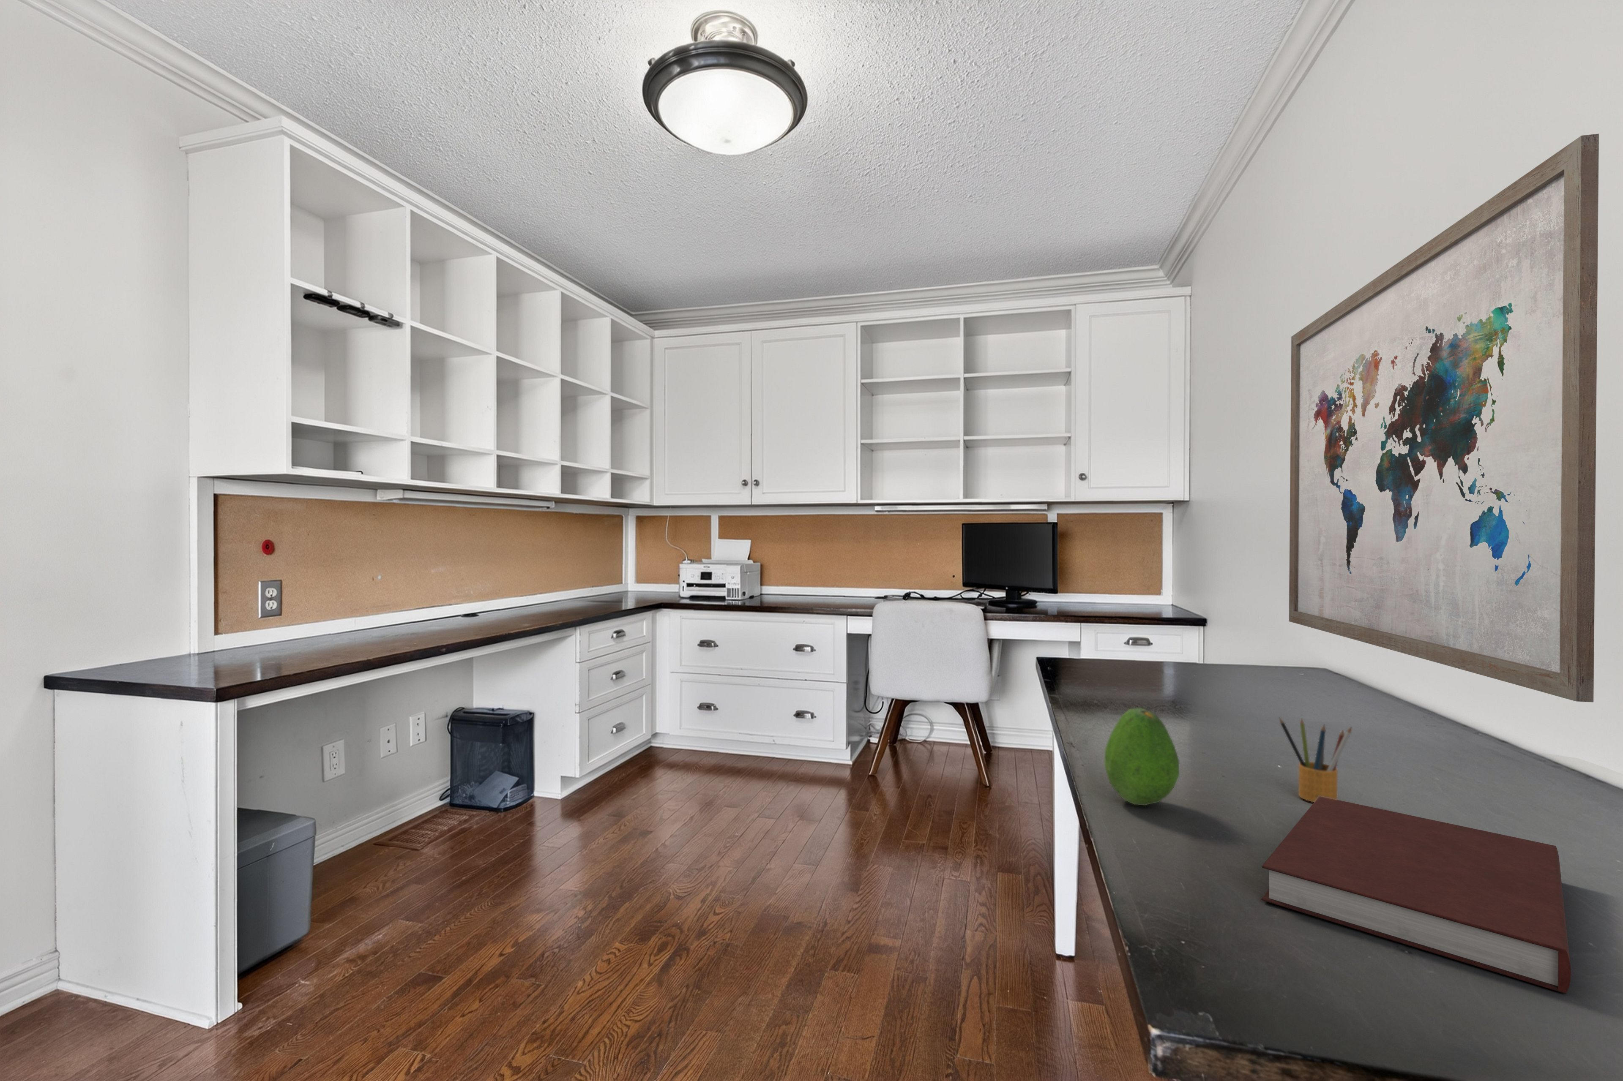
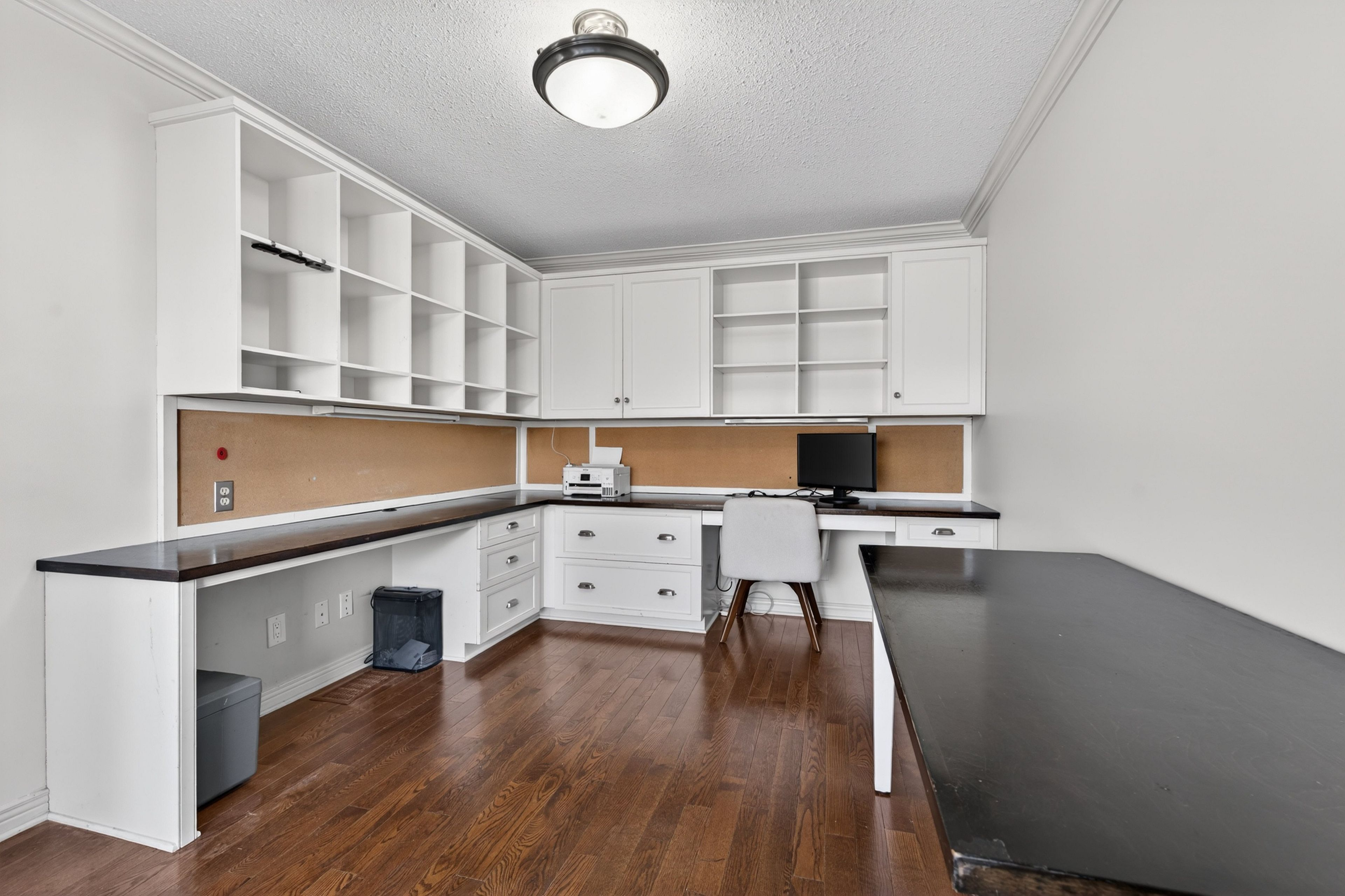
- fruit [1104,707,1180,806]
- pencil box [1279,717,1351,802]
- wall art [1289,134,1599,702]
- notebook [1261,796,1571,994]
